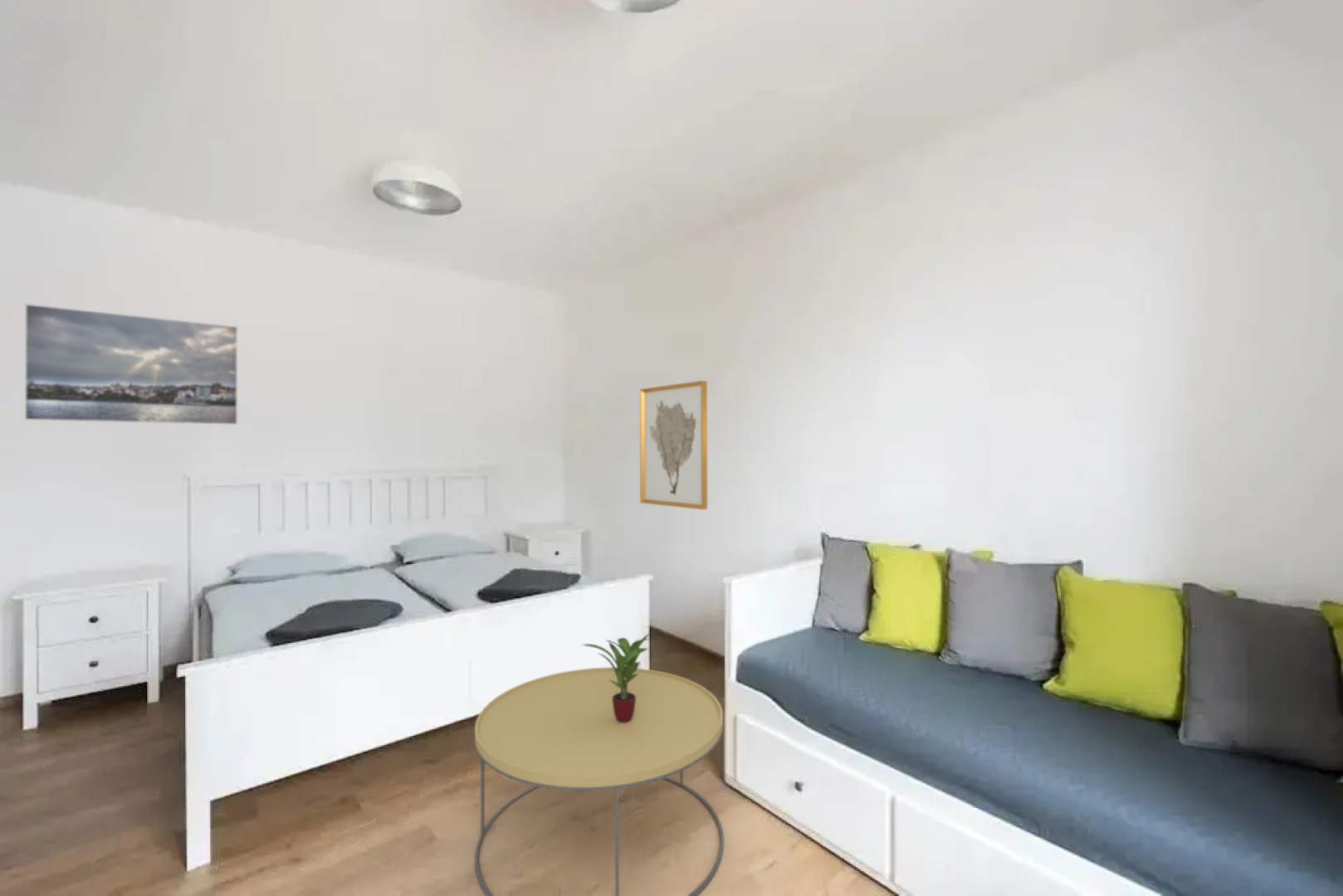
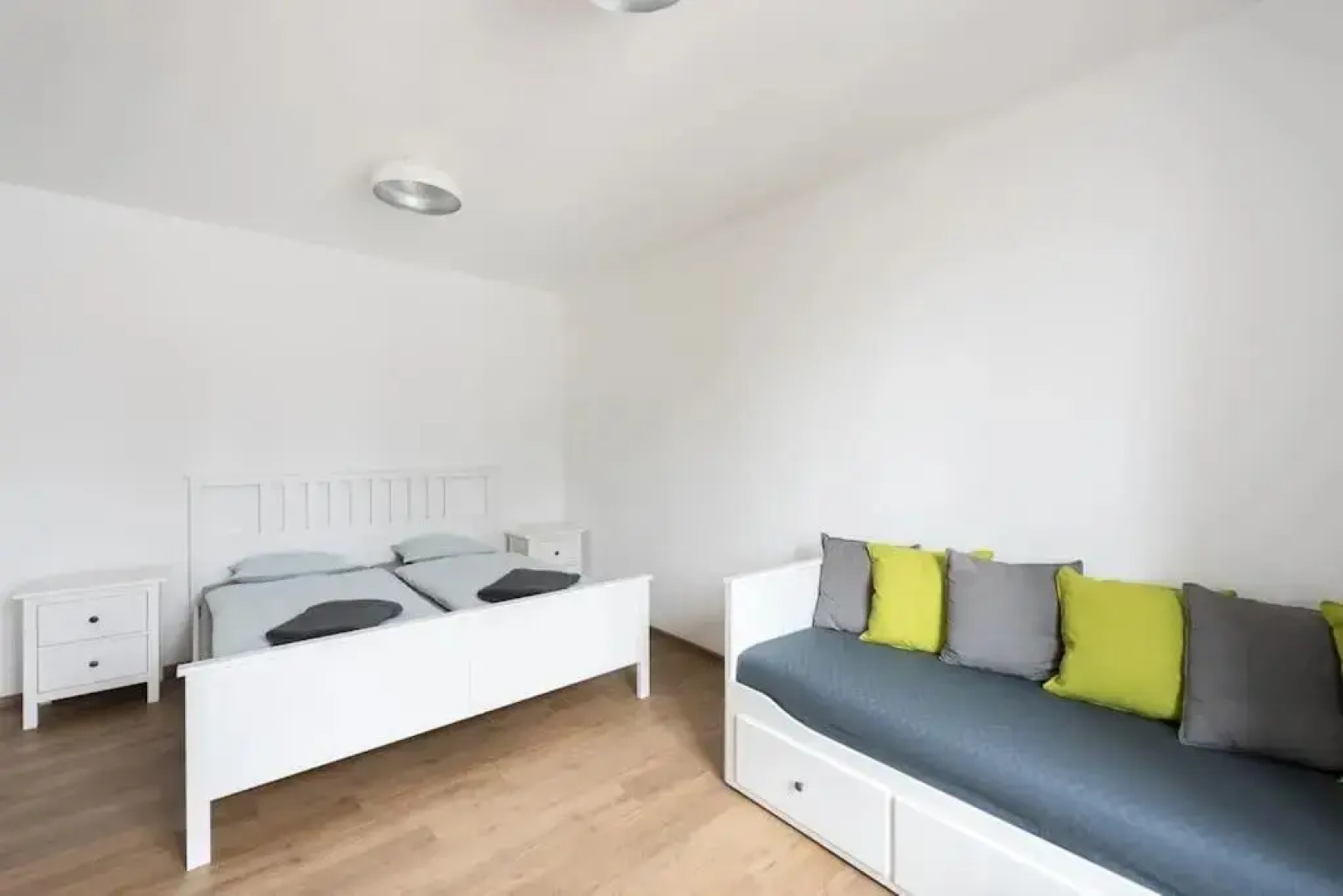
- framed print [24,303,238,426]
- potted plant [581,632,651,723]
- wall art [639,380,708,510]
- coffee table [474,666,725,896]
